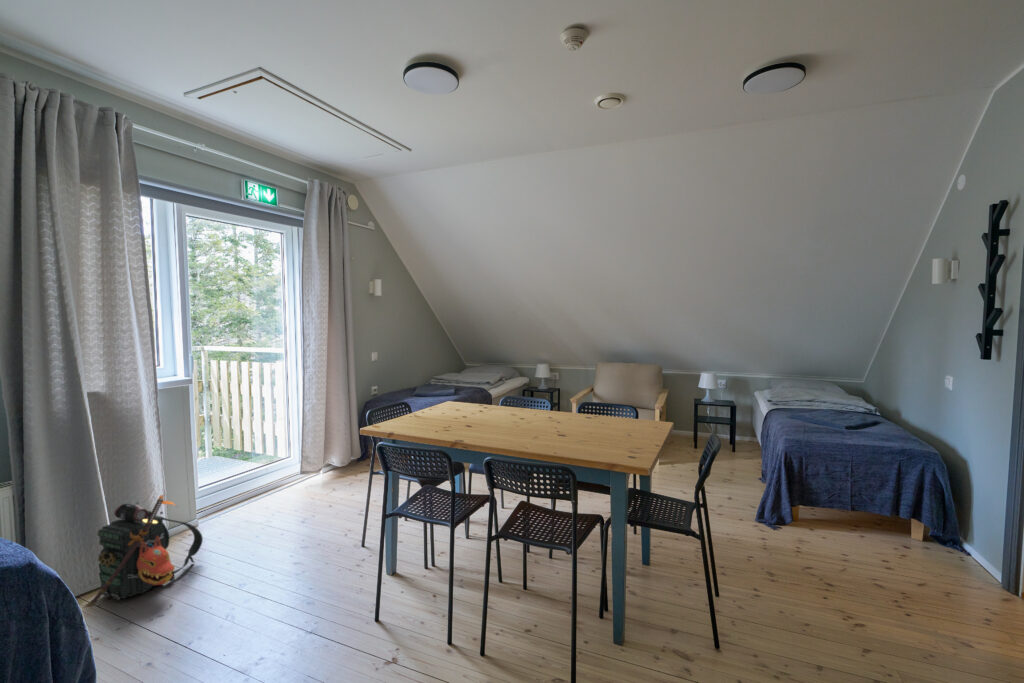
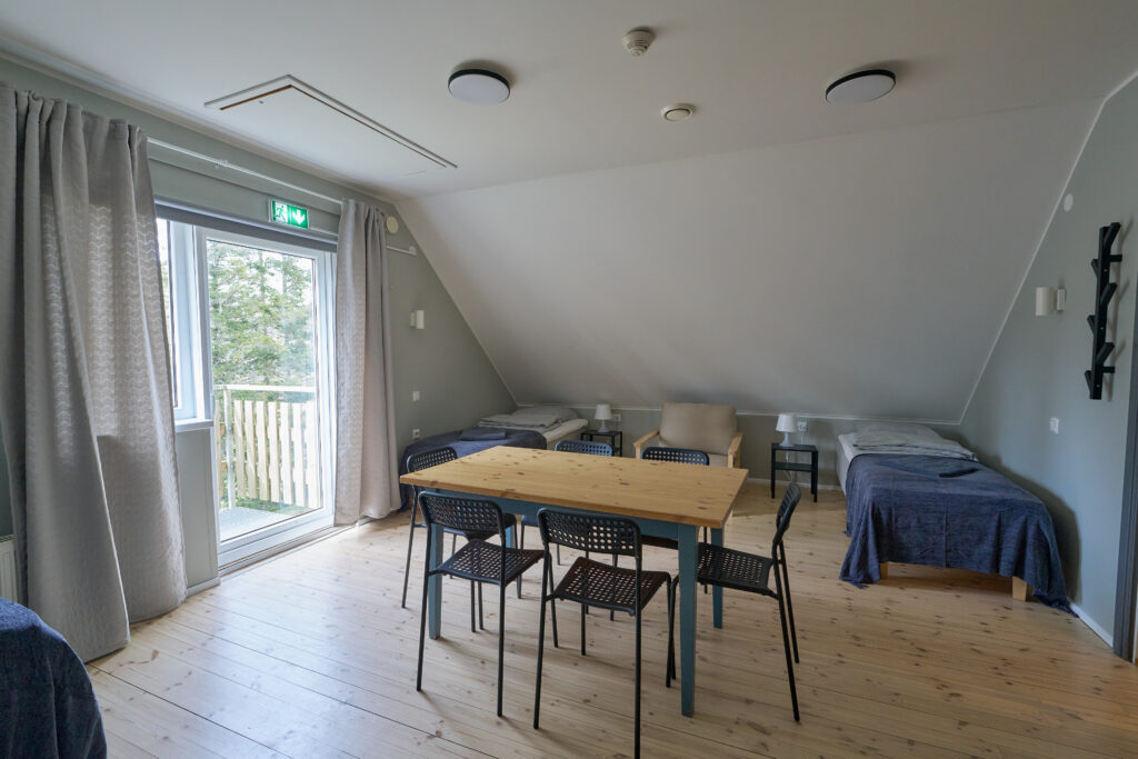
- backpack [86,494,204,608]
